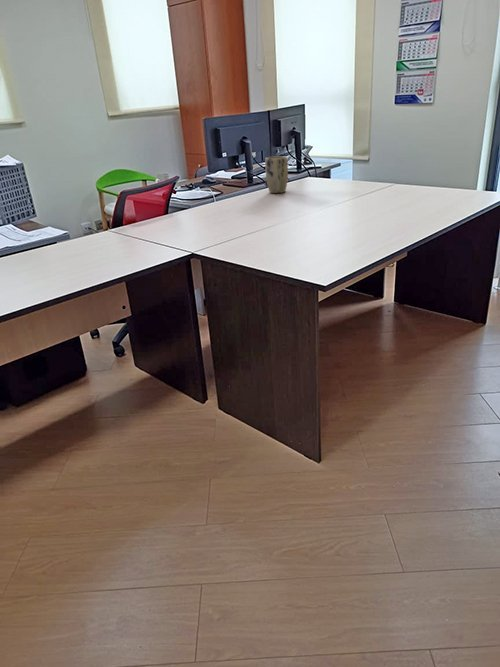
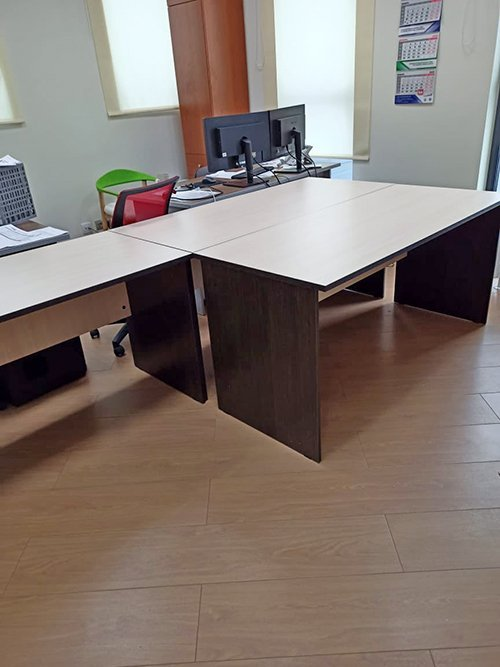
- plant pot [264,155,289,194]
